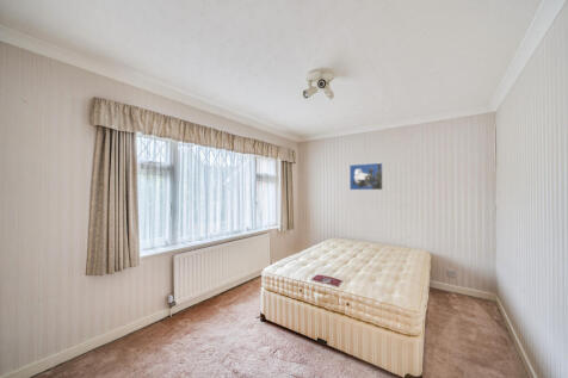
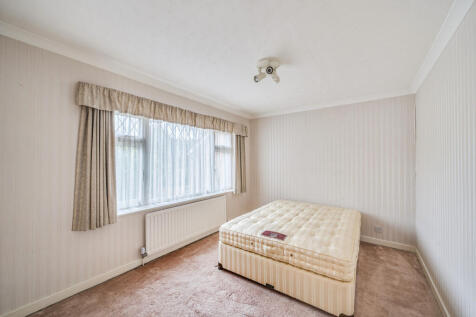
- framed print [348,161,384,191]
